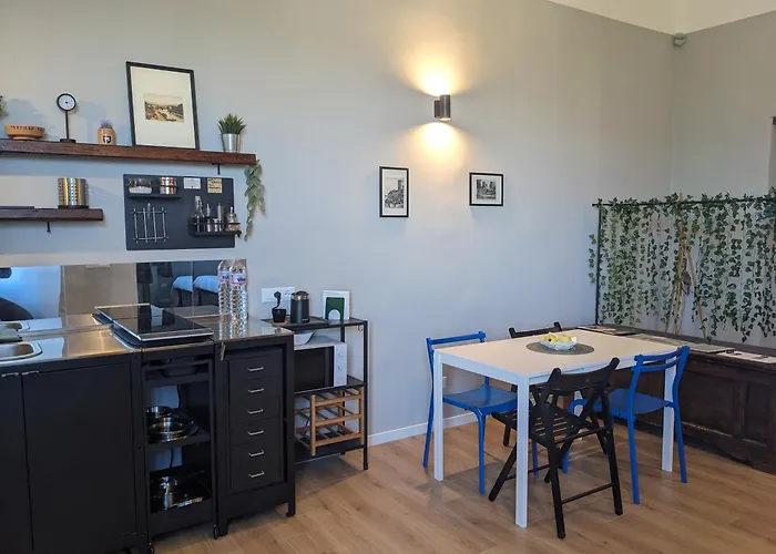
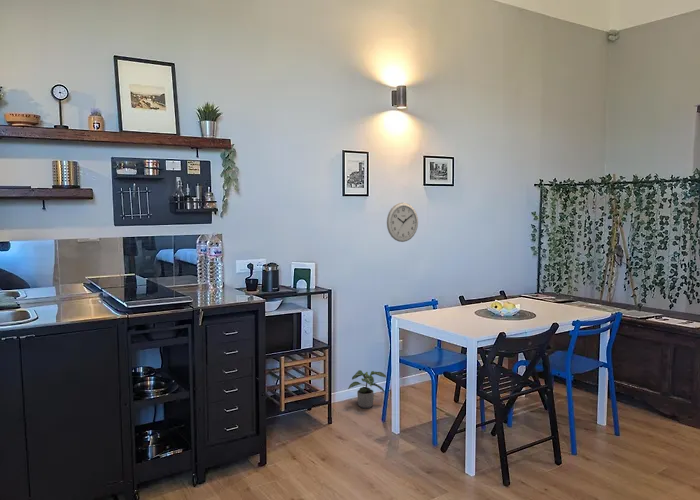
+ wall clock [386,202,419,243]
+ potted plant [347,369,388,409]
